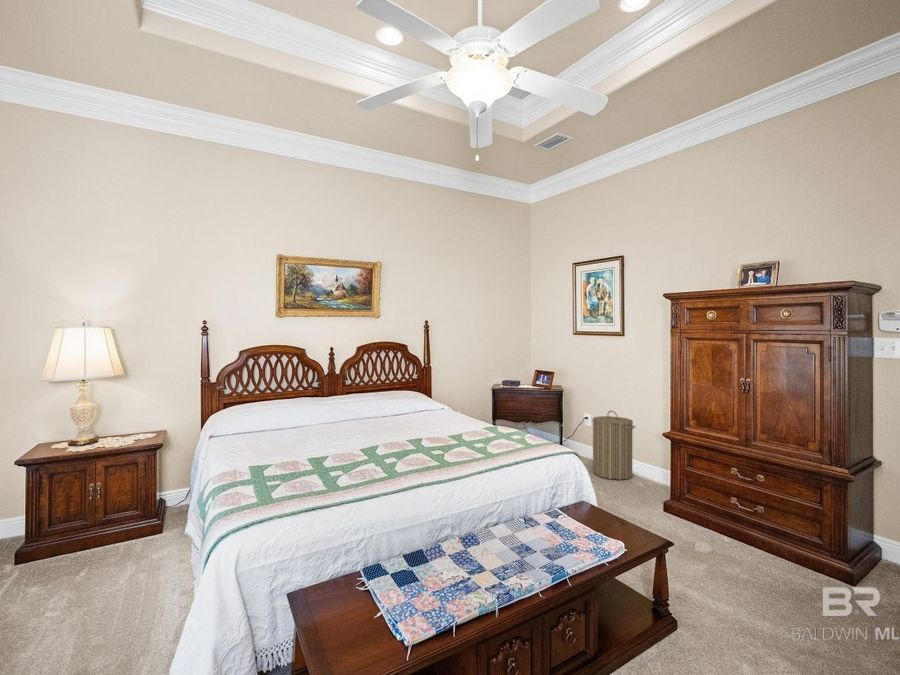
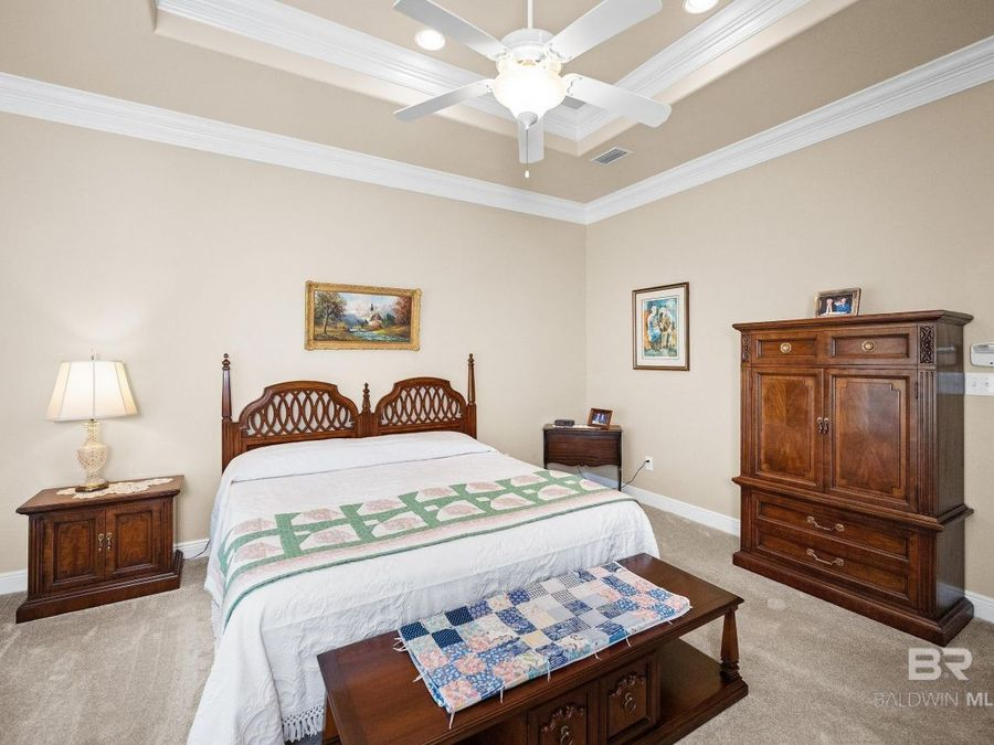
- laundry hamper [592,410,636,481]
